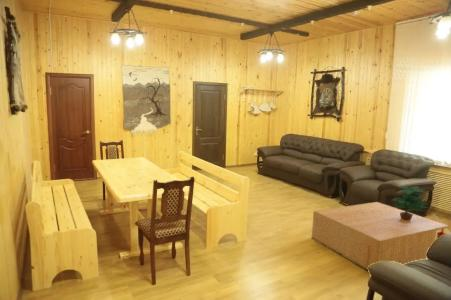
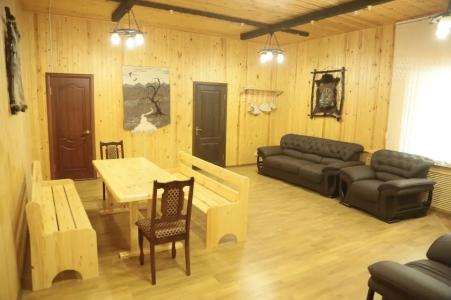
- coffee table [310,201,450,271]
- potted plant [391,185,430,221]
